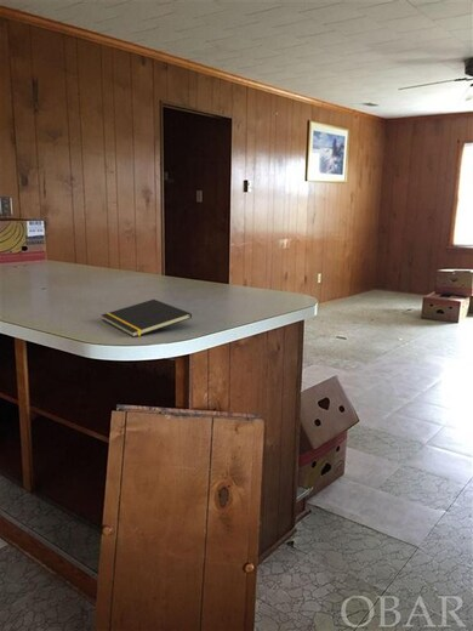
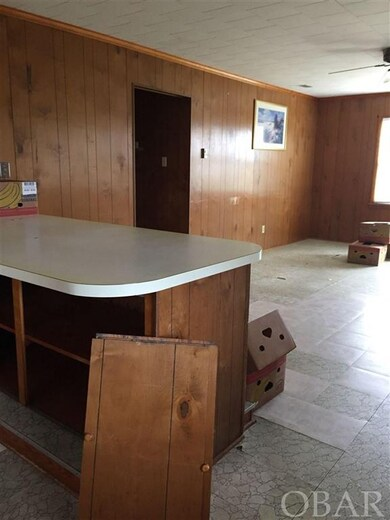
- notepad [101,299,193,339]
